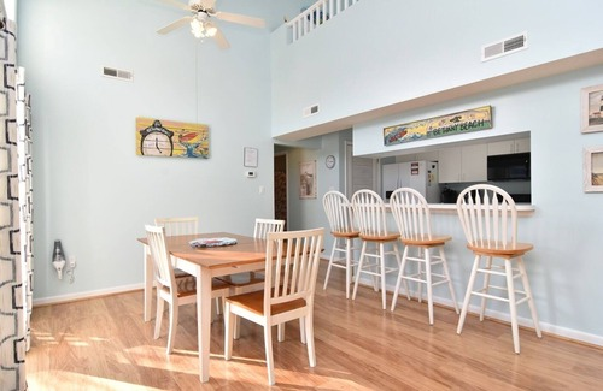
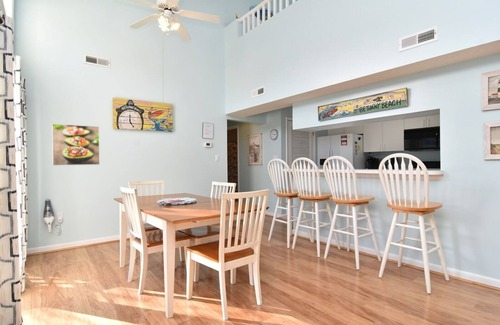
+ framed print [51,123,101,166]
